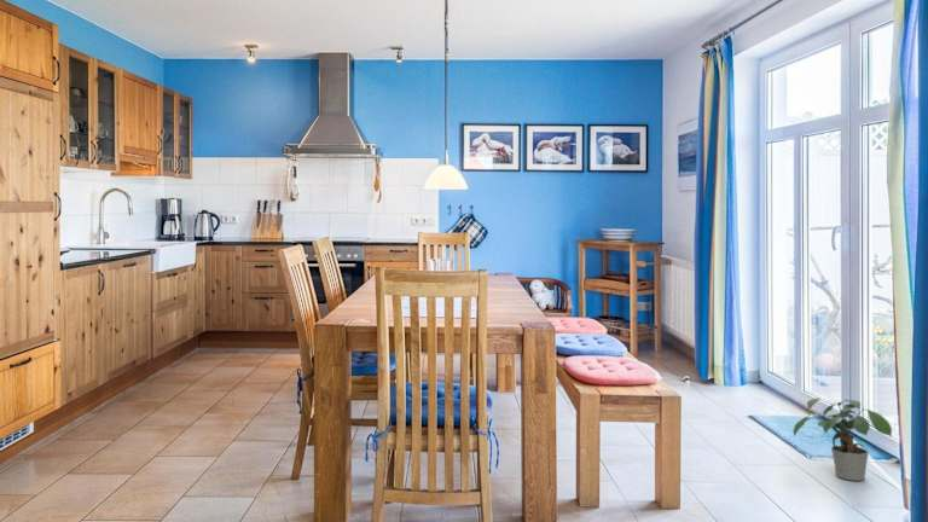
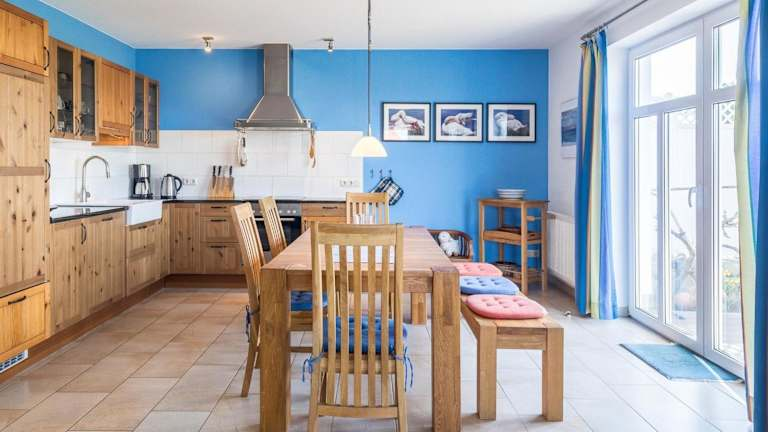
- potted plant [791,396,893,482]
